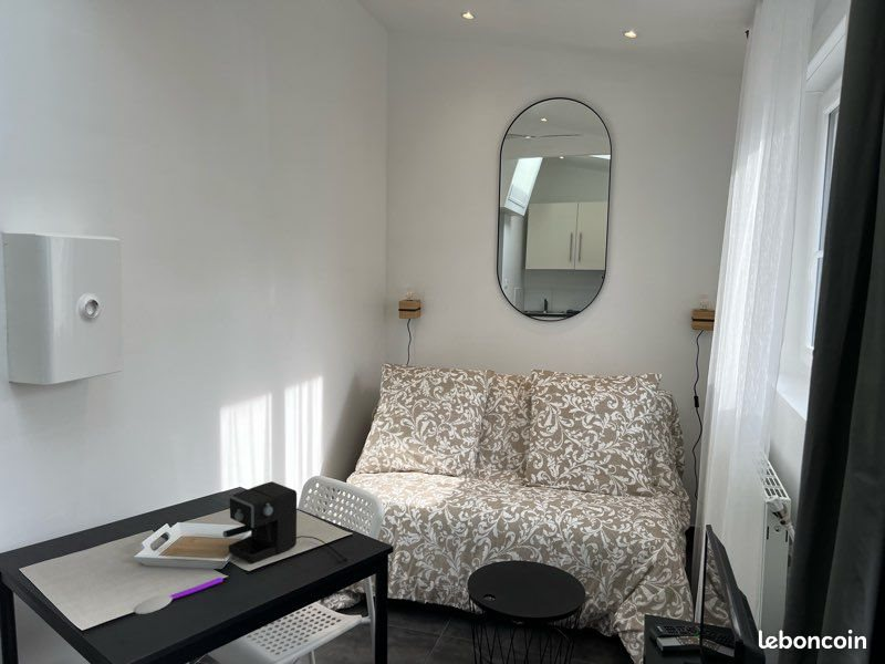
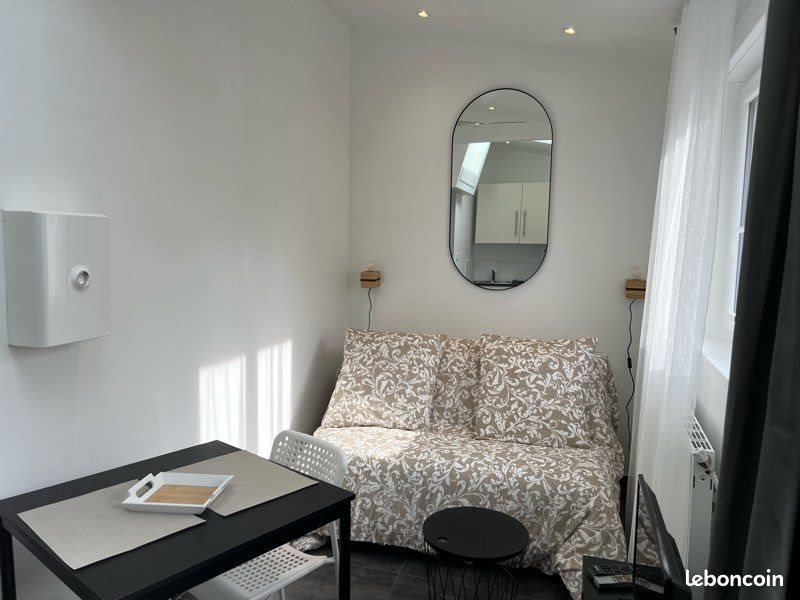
- coffee maker [222,480,351,564]
- spoon [134,577,223,615]
